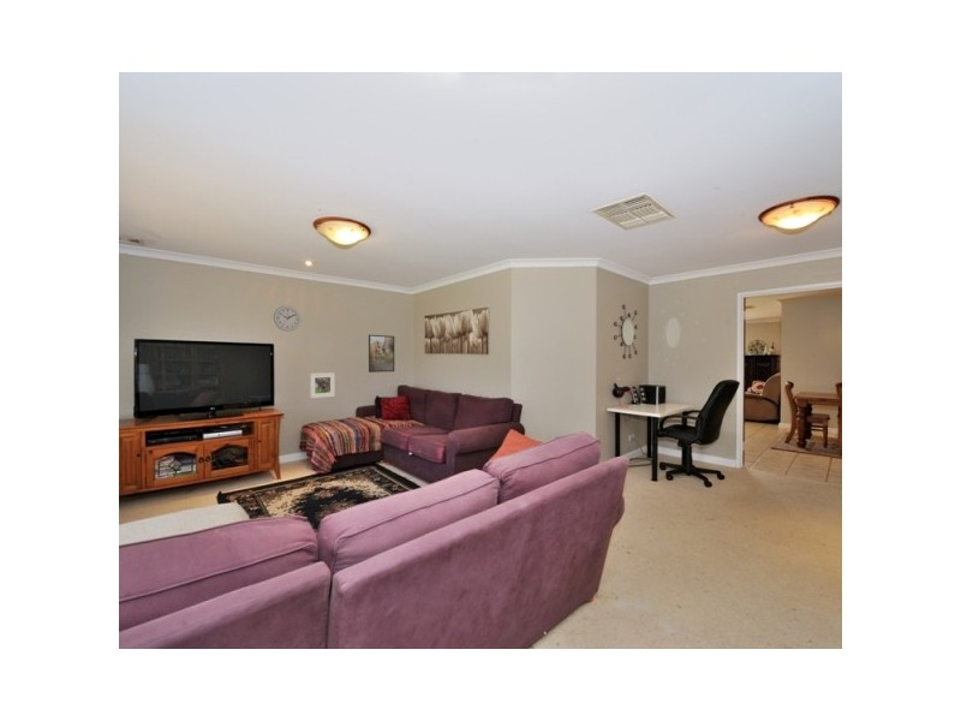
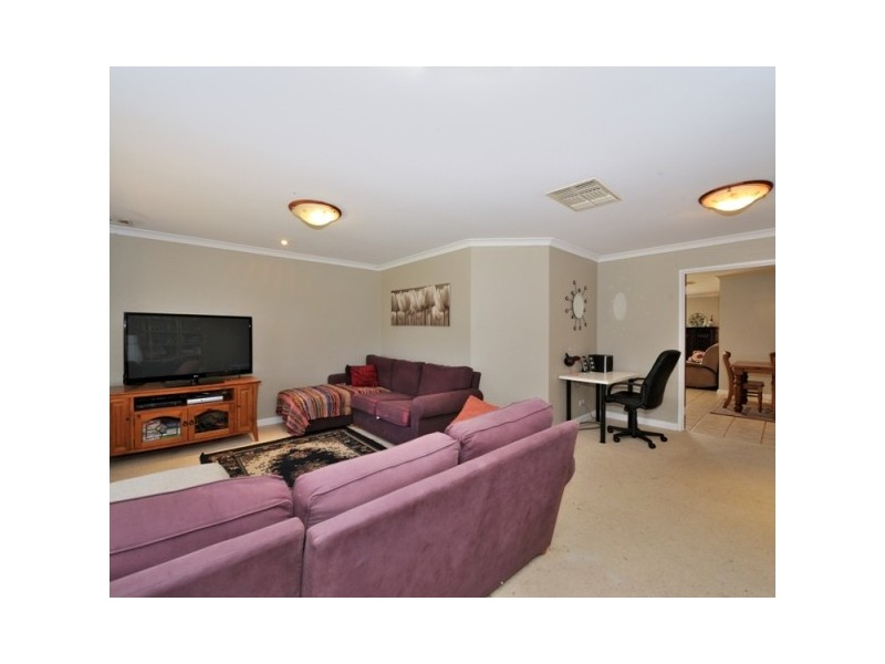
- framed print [368,334,395,374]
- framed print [309,371,336,399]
- wall clock [273,305,302,333]
